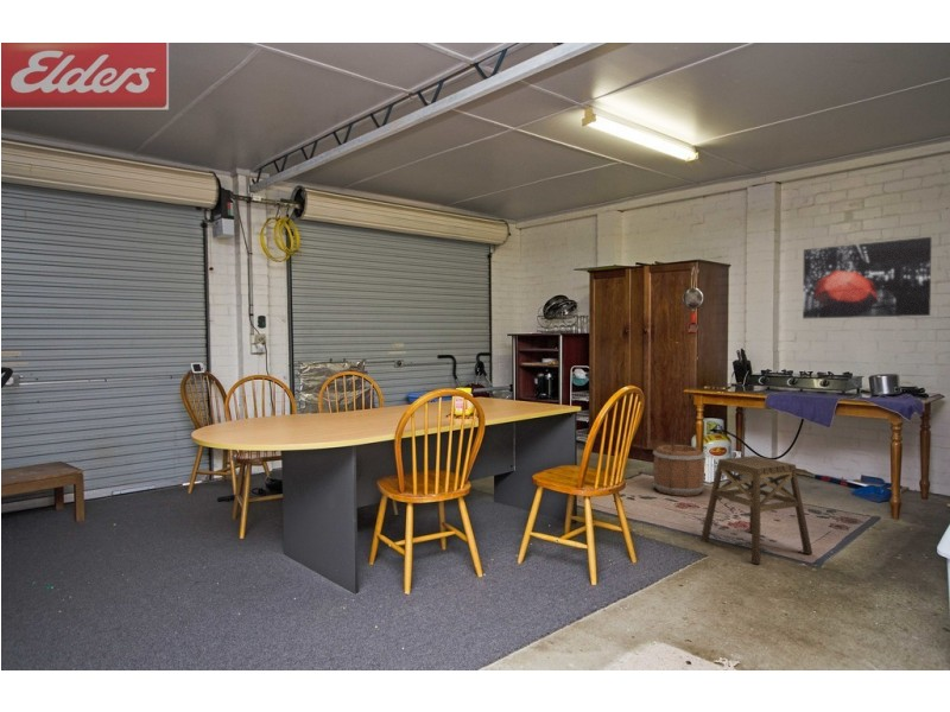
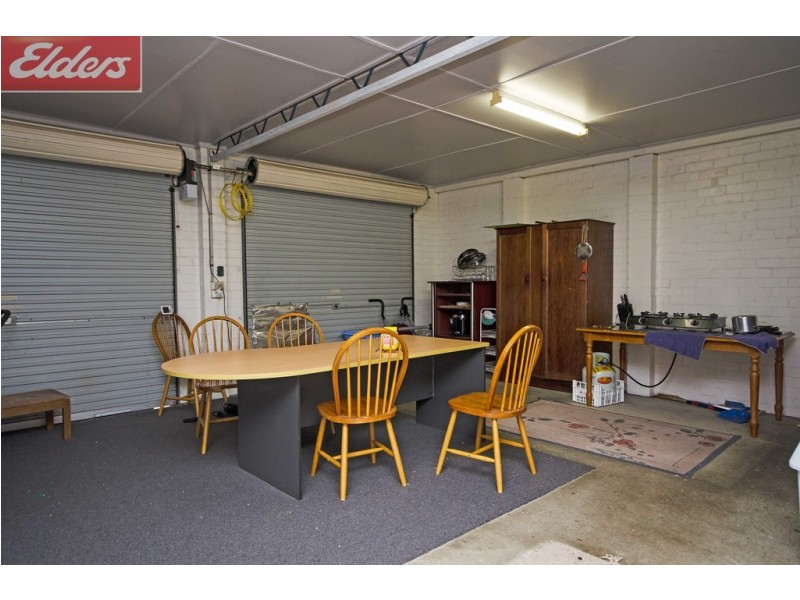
- bucket [652,444,707,497]
- wall art [802,236,932,319]
- stool [699,454,813,565]
